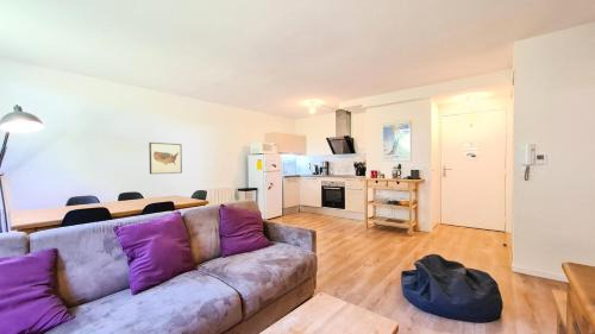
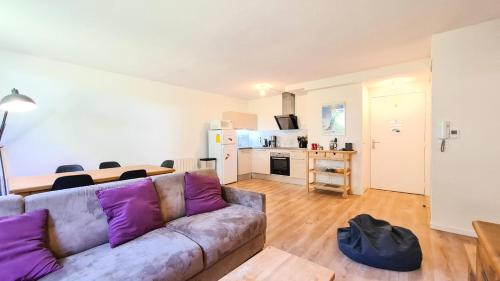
- wall art [148,141,183,175]
